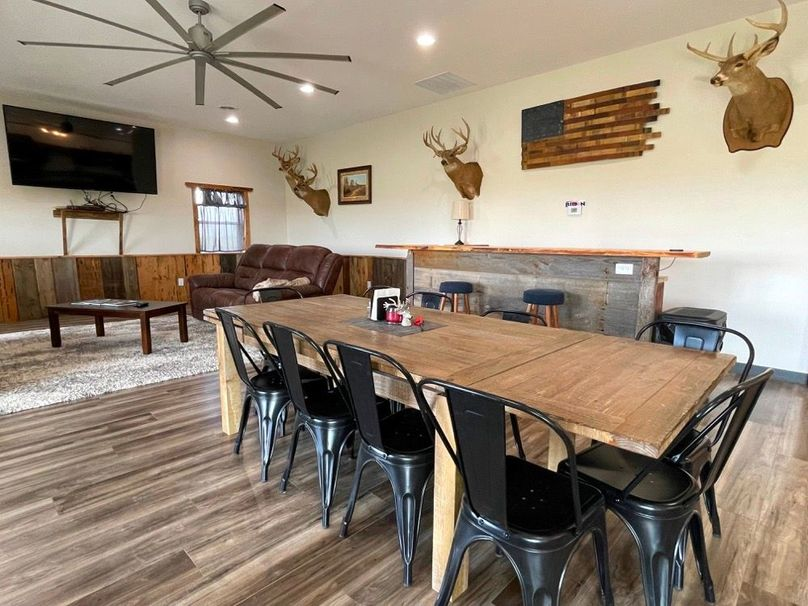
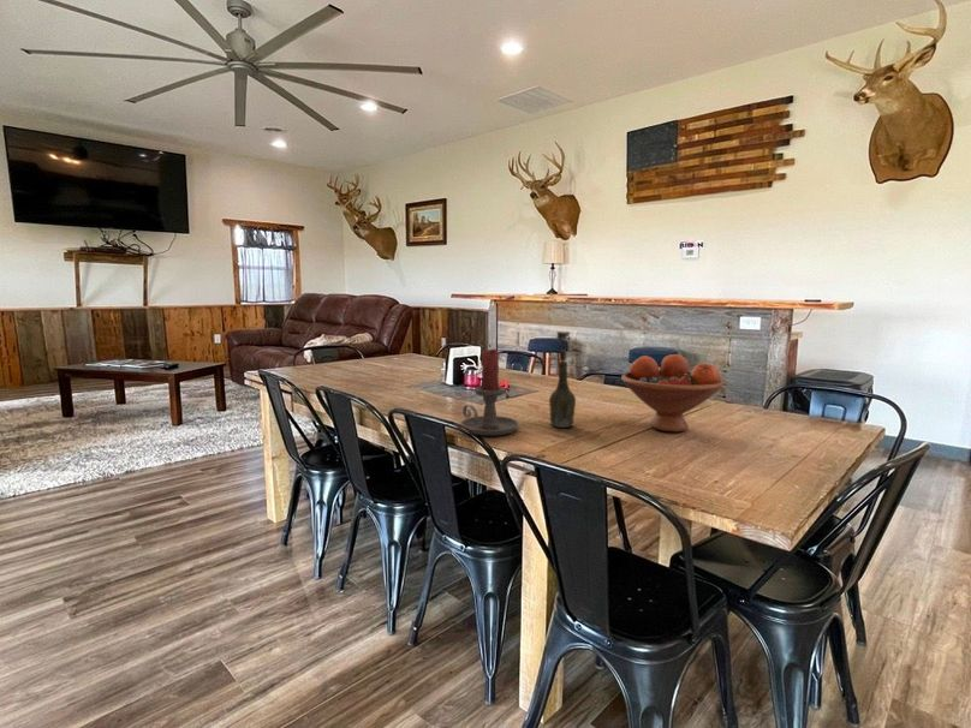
+ candle holder [460,348,520,437]
+ fruit bowl [620,353,726,434]
+ bottle [548,330,577,429]
